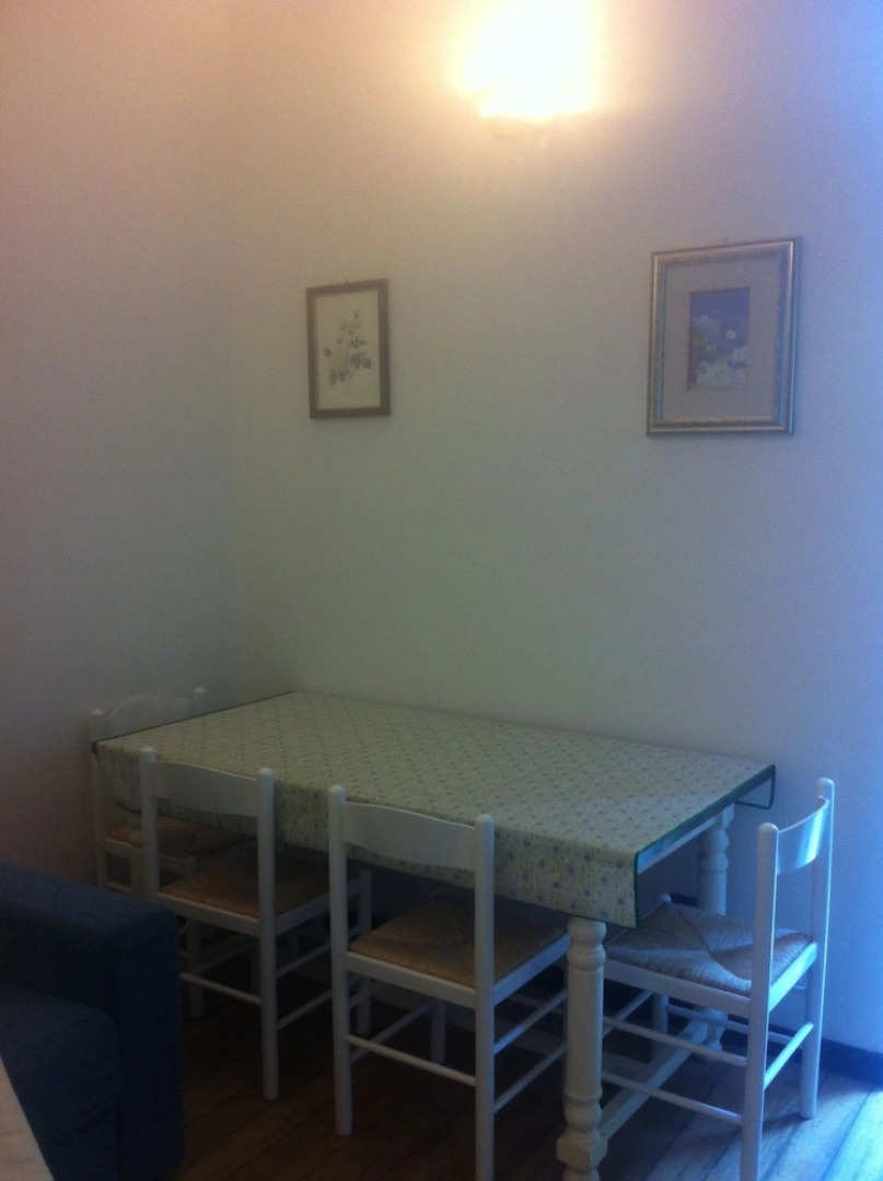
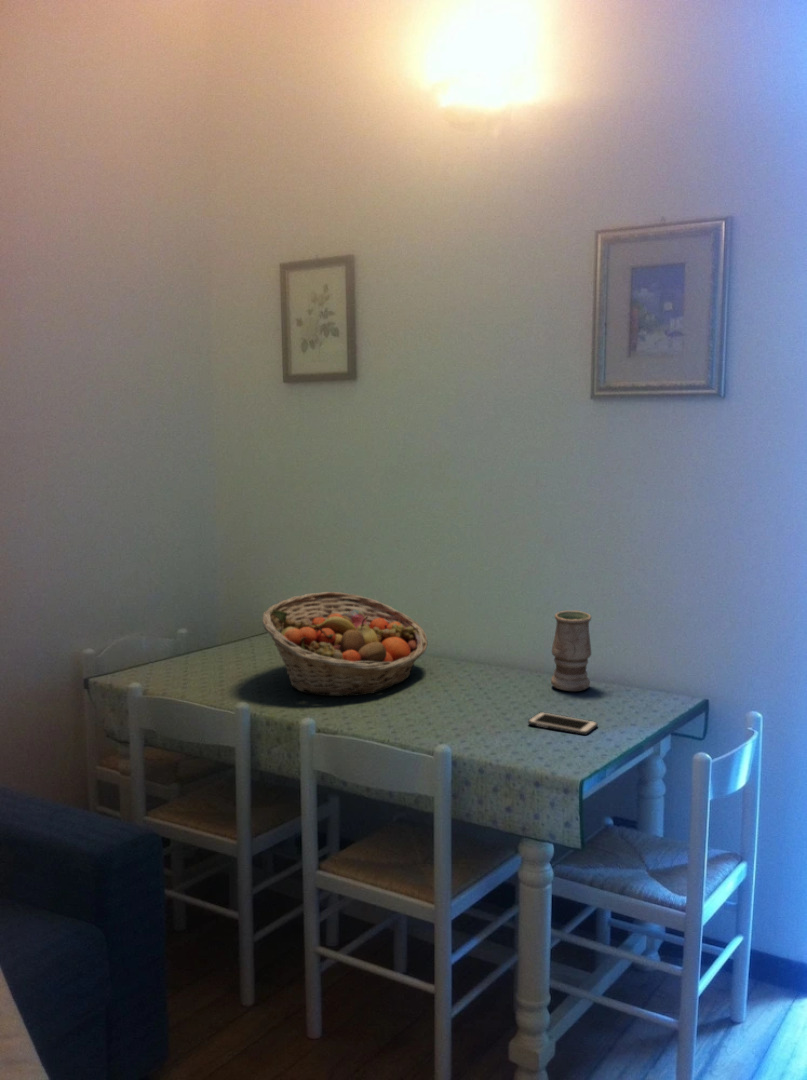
+ vase [550,609,592,692]
+ fruit basket [261,591,429,698]
+ cell phone [527,711,599,736]
